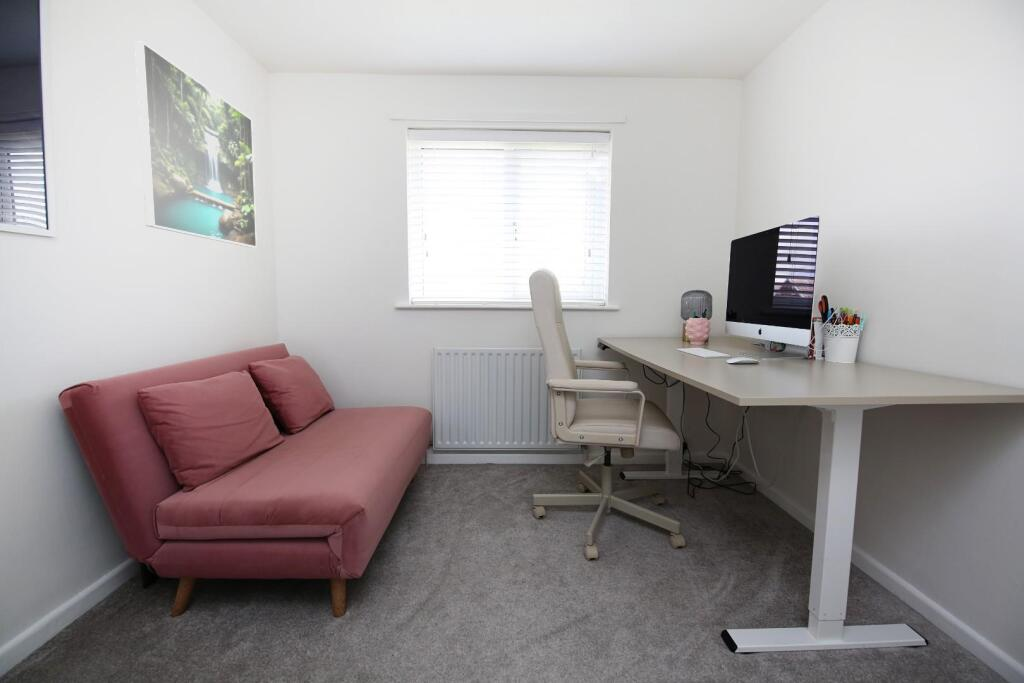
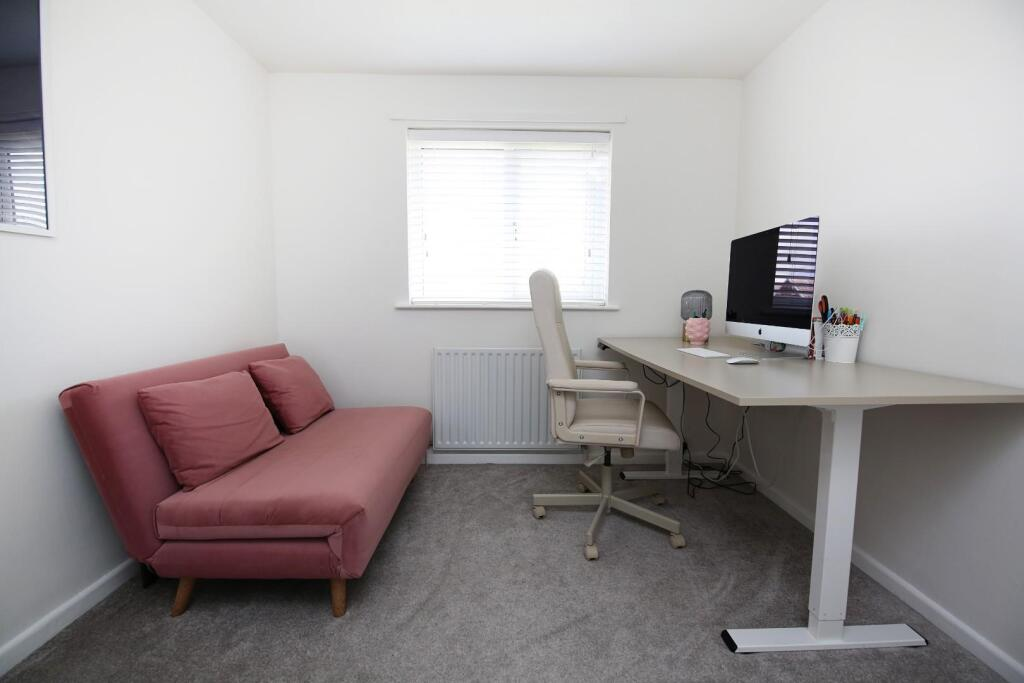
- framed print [134,40,258,249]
